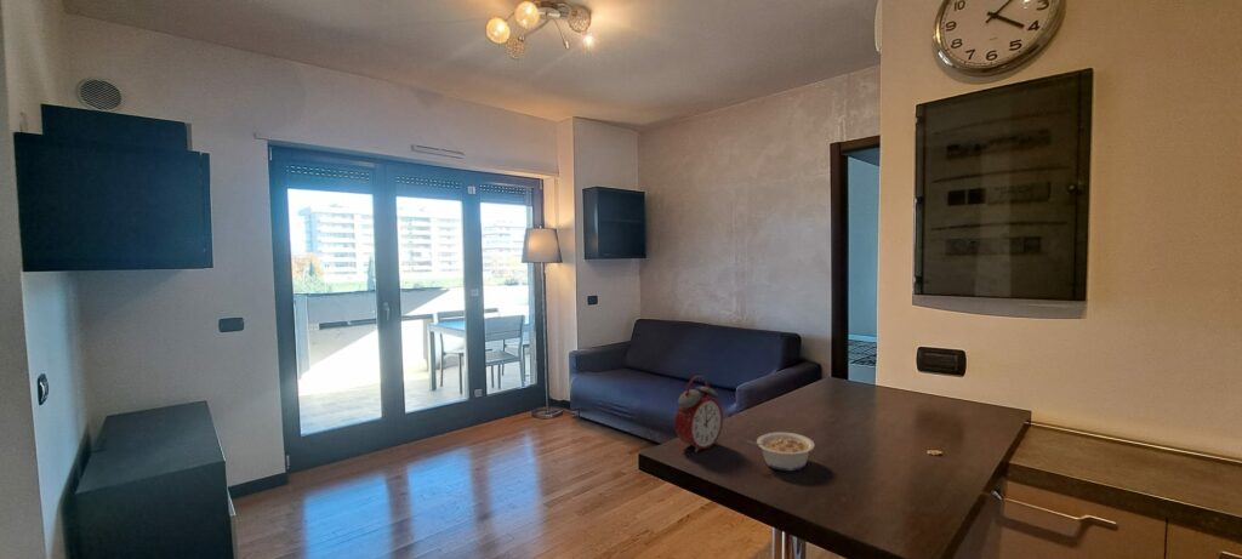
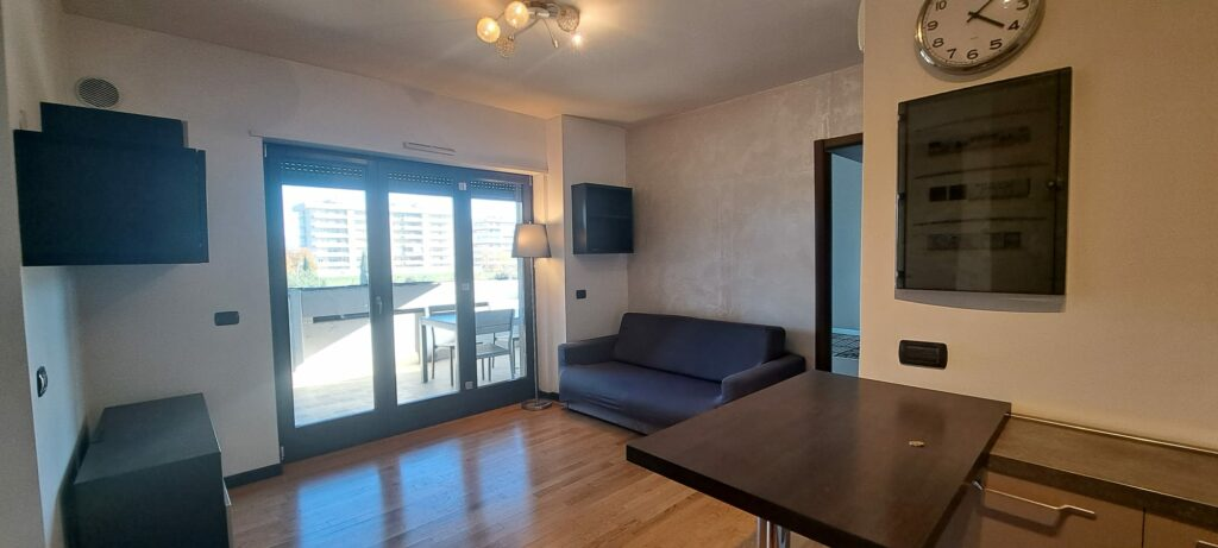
- legume [745,432,816,472]
- alarm clock [674,375,724,455]
